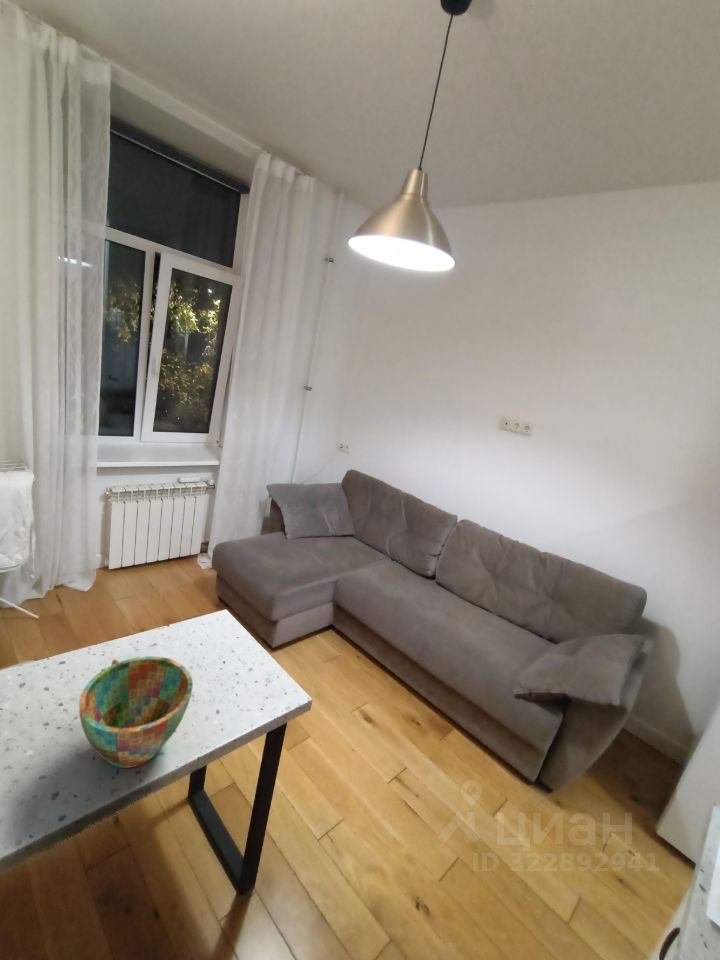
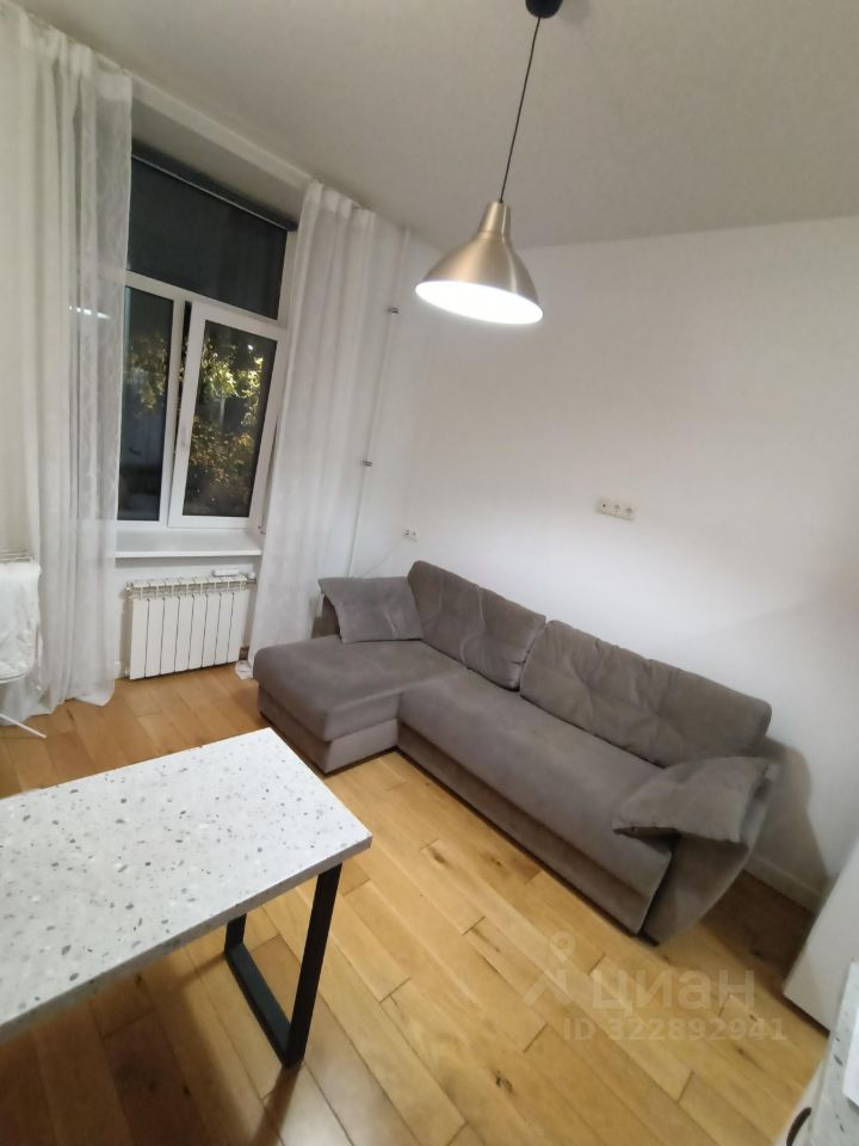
- cup [78,655,194,769]
